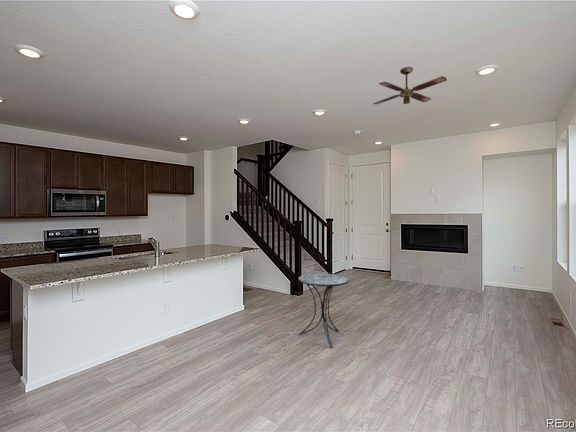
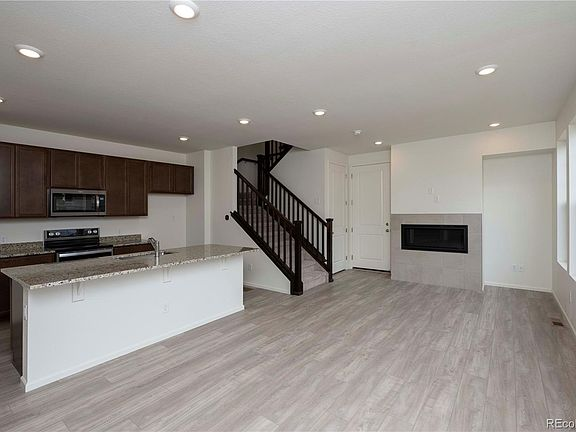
- ceiling fan [372,66,448,105]
- side table [297,273,350,349]
